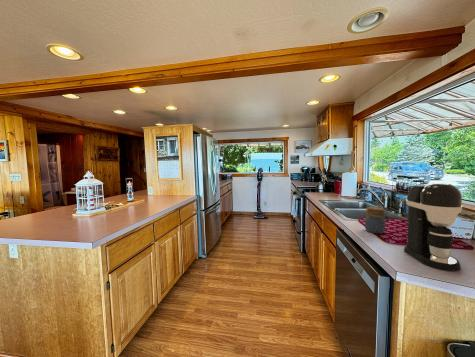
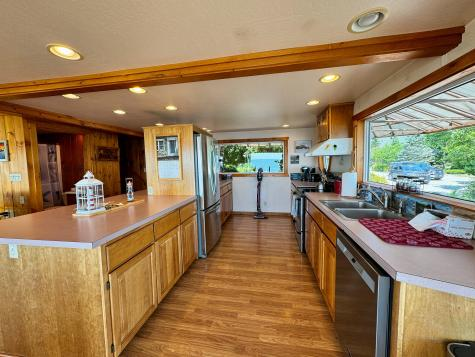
- coffee maker [403,182,463,271]
- jar [364,206,387,234]
